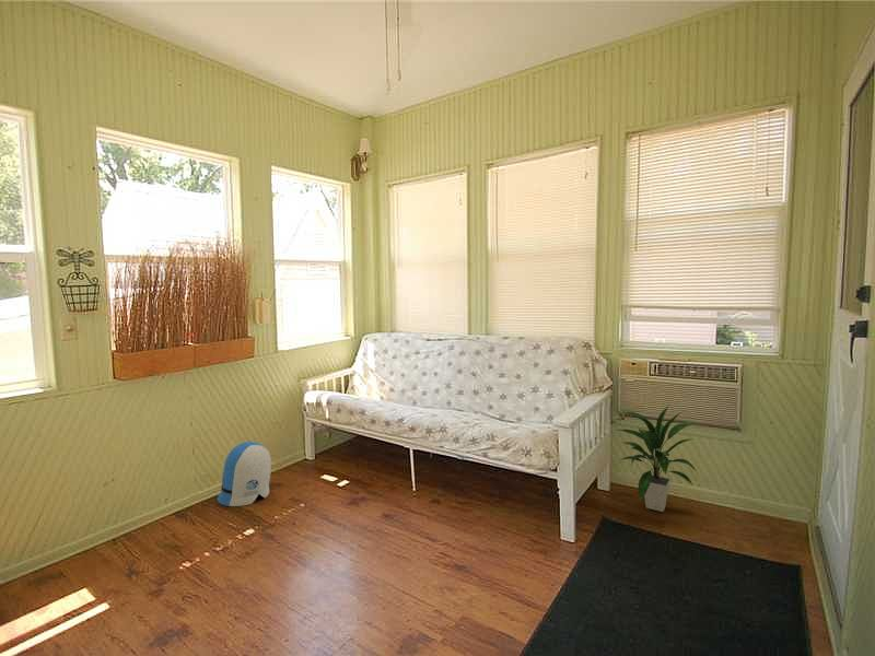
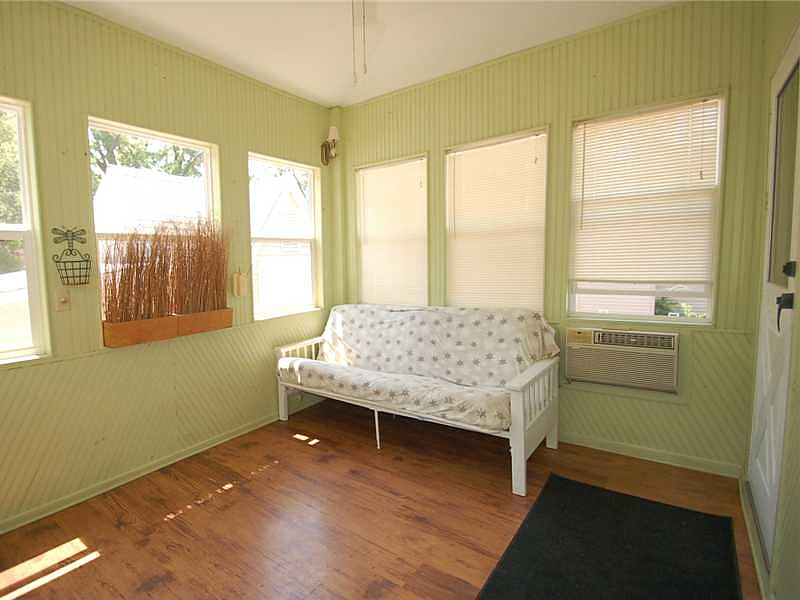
- indoor plant [616,405,701,513]
- sun visor [217,441,272,507]
